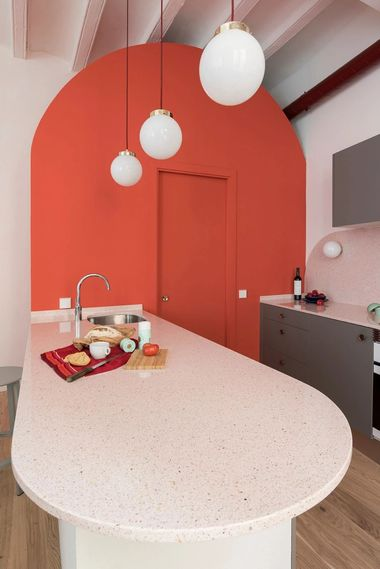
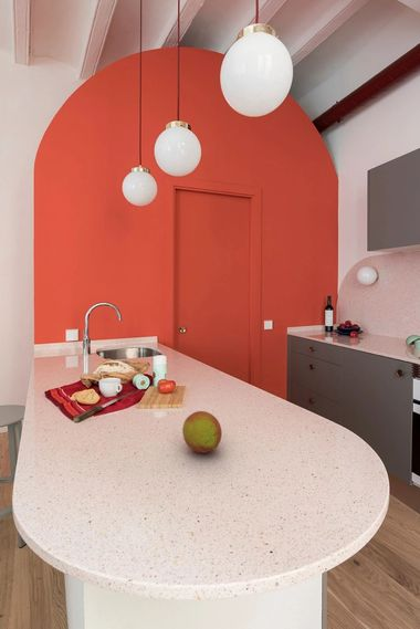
+ fruit [181,410,223,454]
